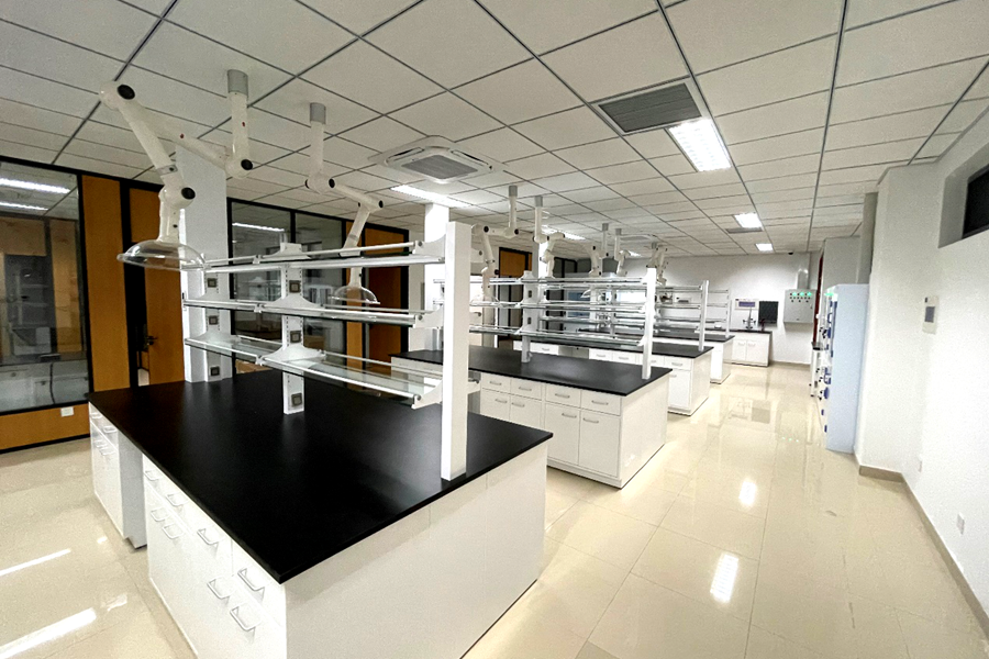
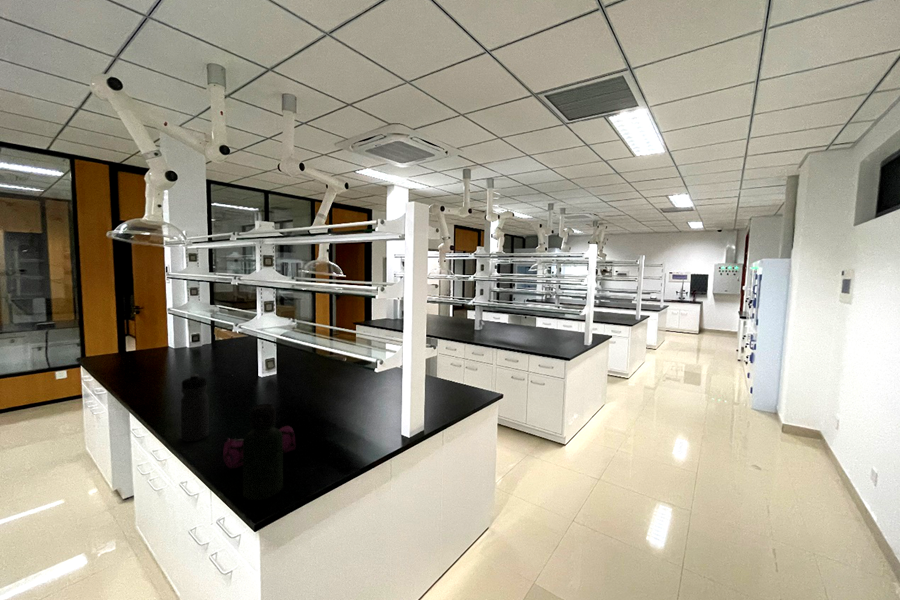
+ pencil case [222,425,297,470]
+ water bottle [180,373,210,443]
+ bottle [242,403,284,501]
